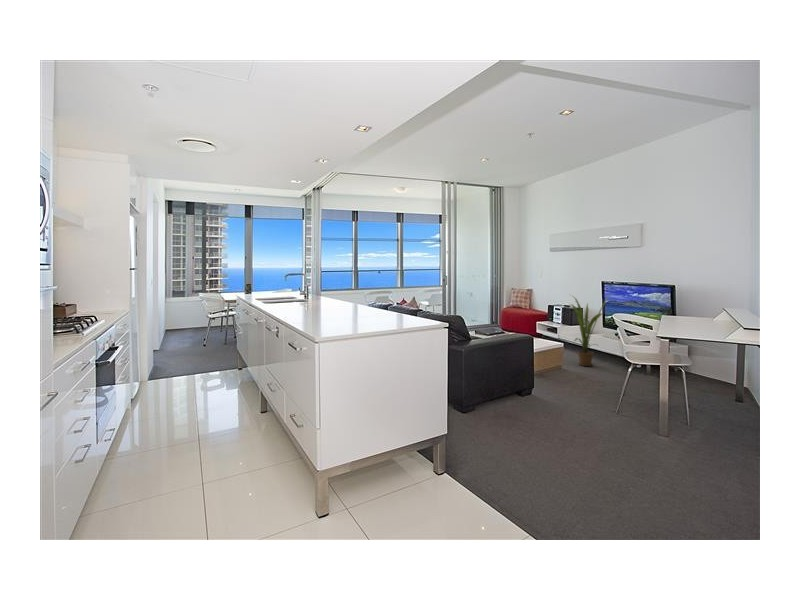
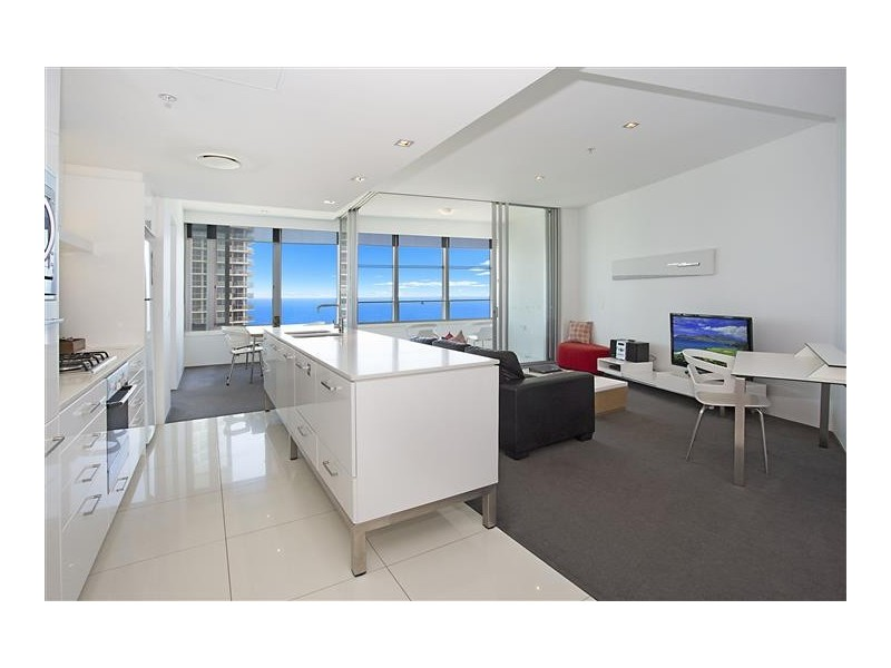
- house plant [569,294,610,367]
